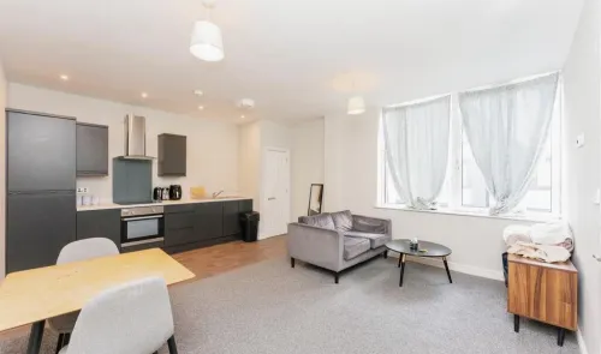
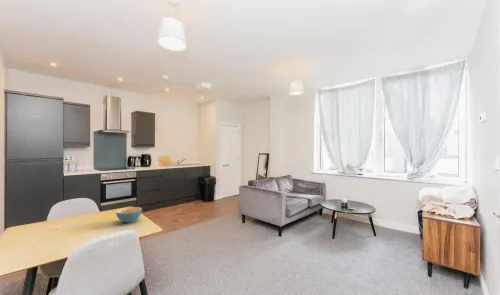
+ cereal bowl [115,206,143,224]
